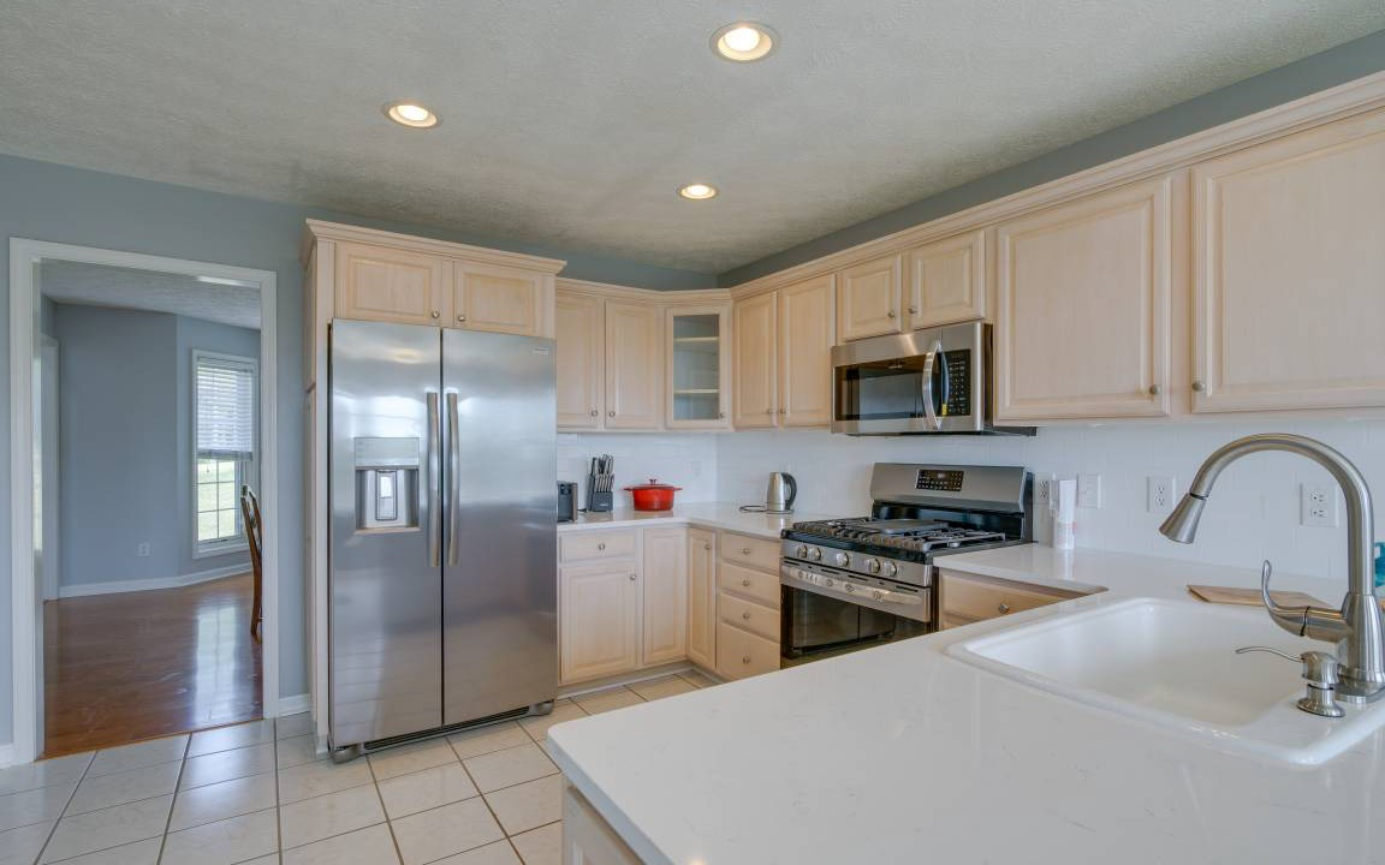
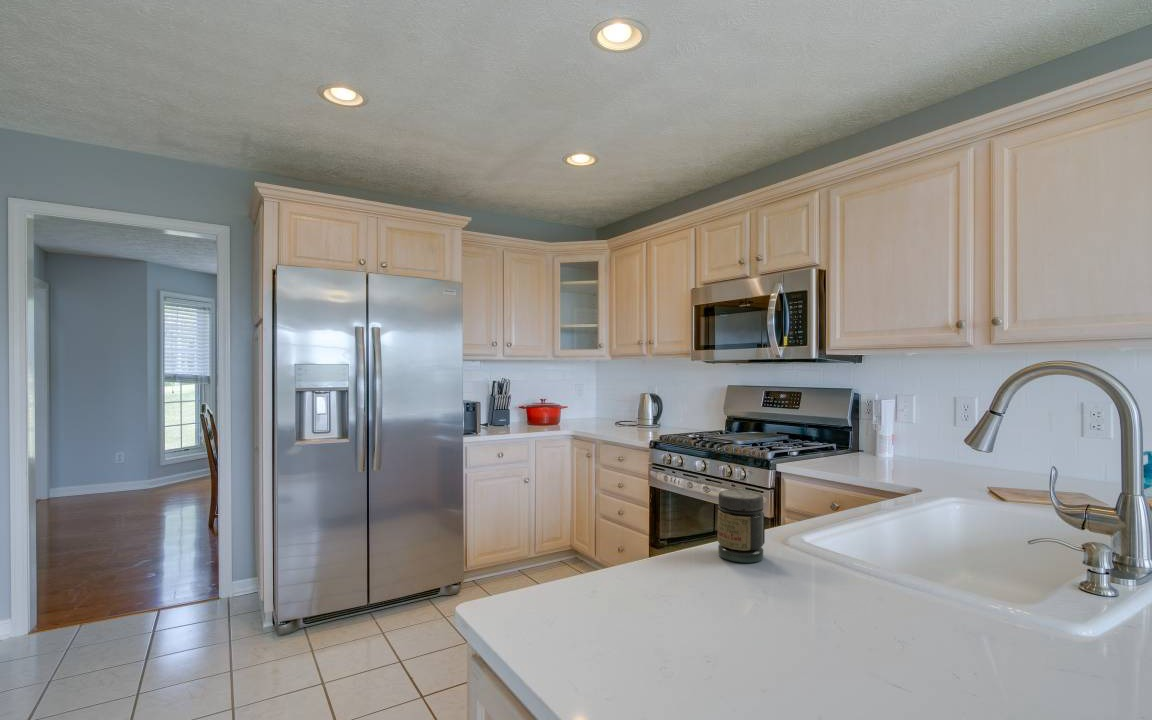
+ jar [717,489,766,564]
